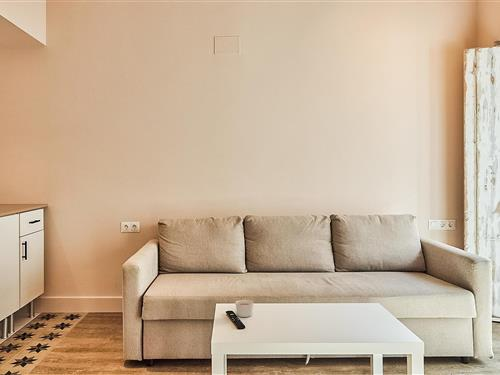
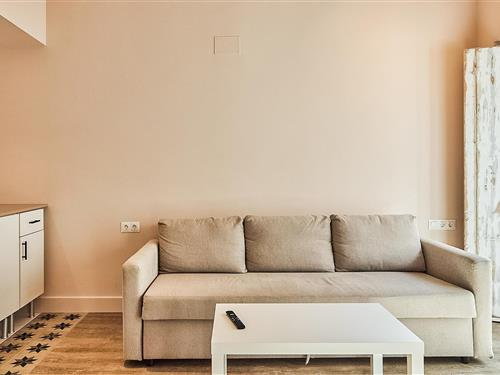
- candle [234,299,254,318]
